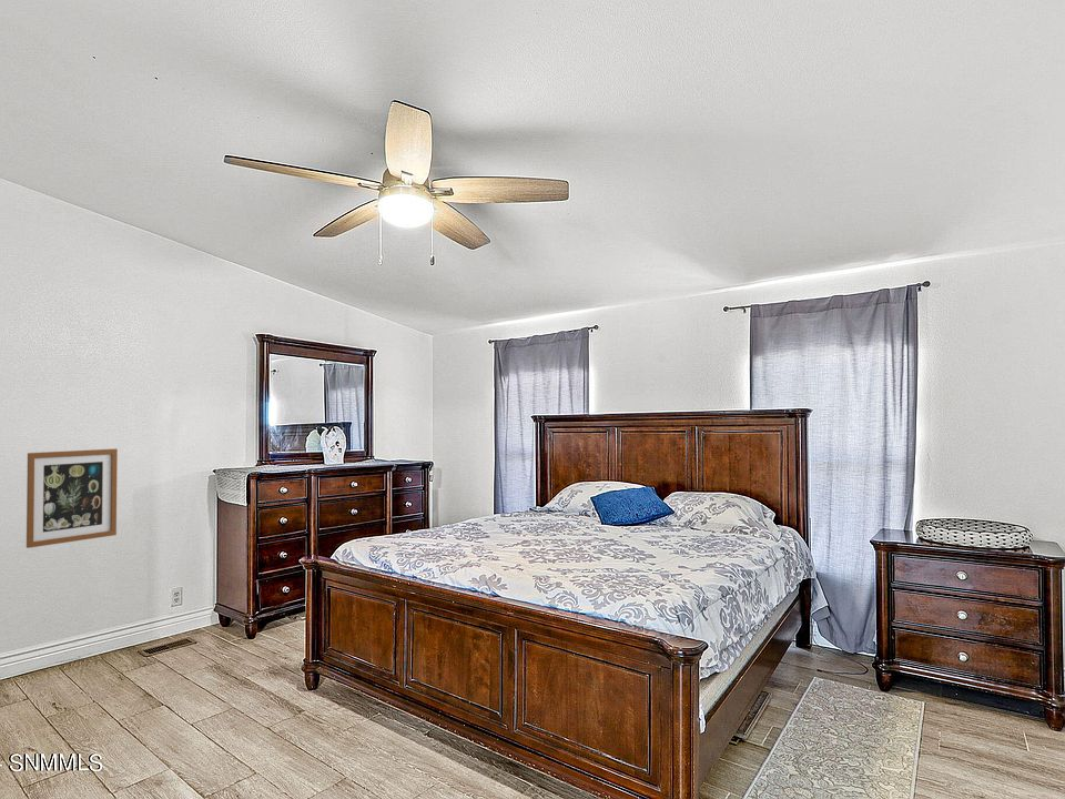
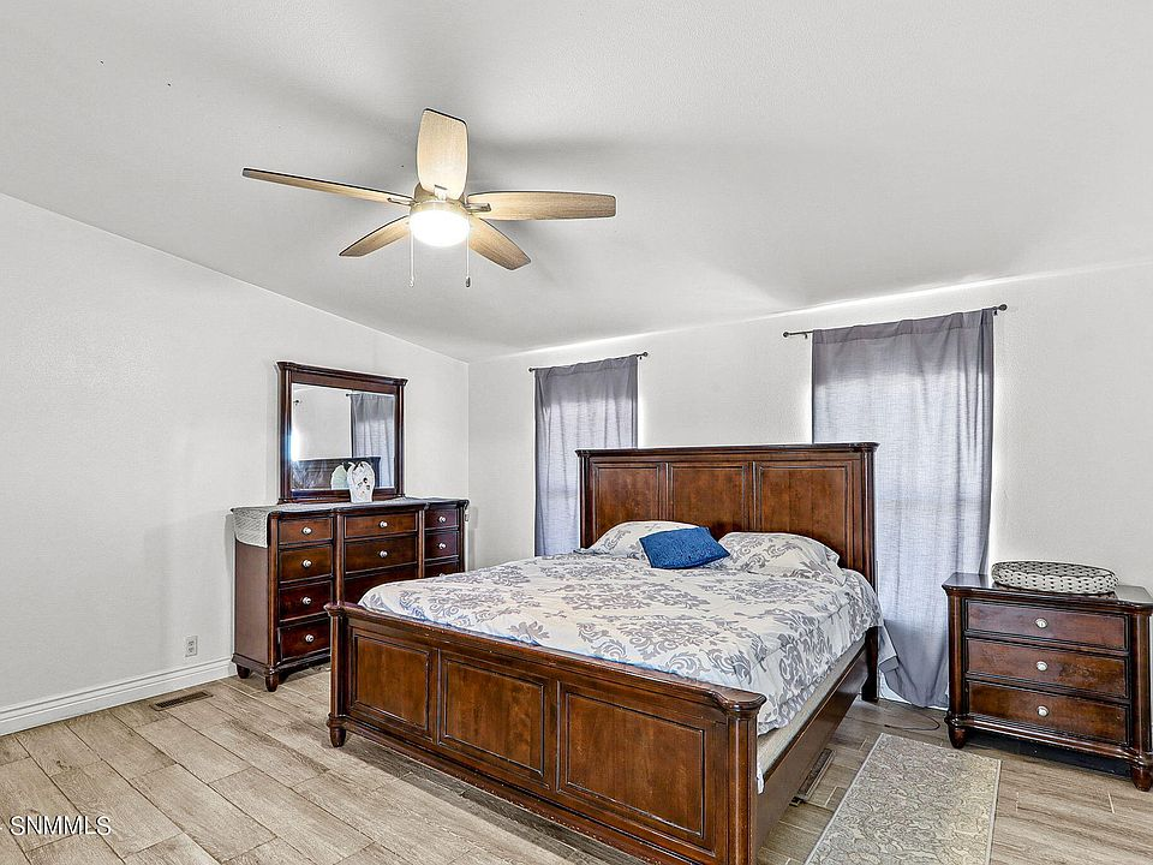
- wall art [26,447,119,549]
